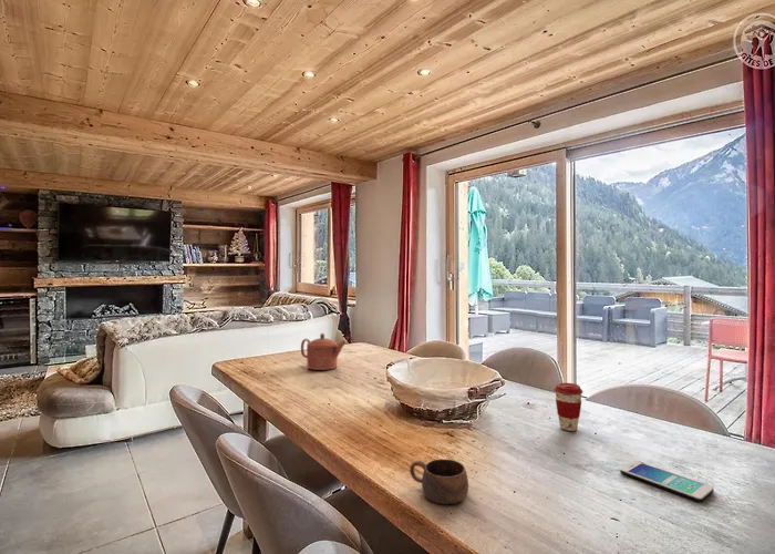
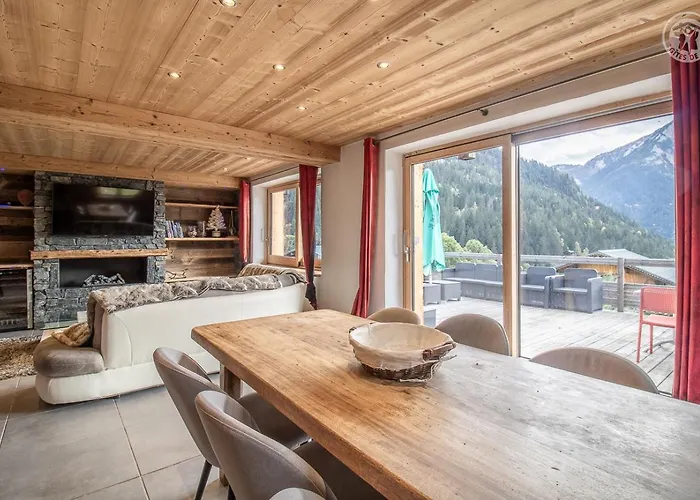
- coffee cup [554,382,583,432]
- cup [409,459,469,505]
- smartphone [619,460,715,503]
- teapot [300,332,347,371]
